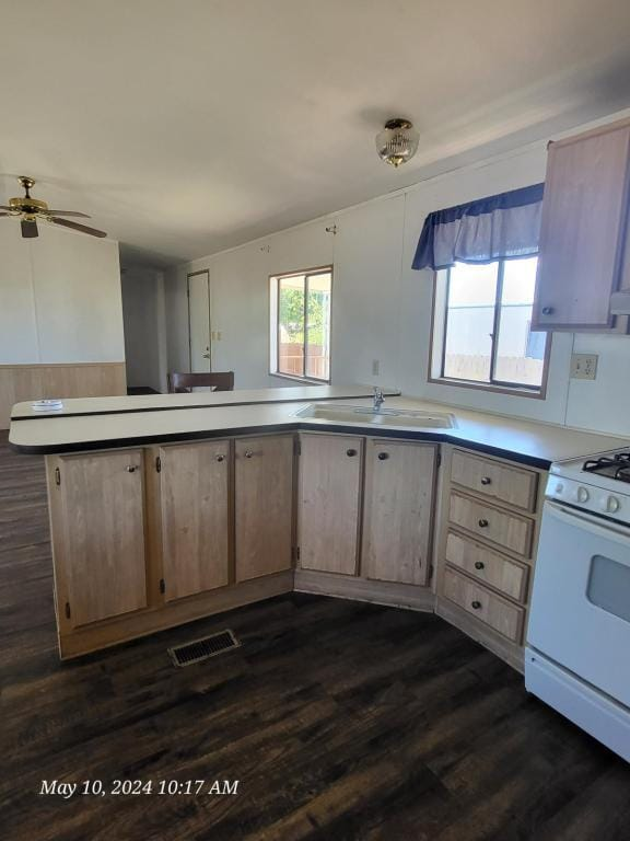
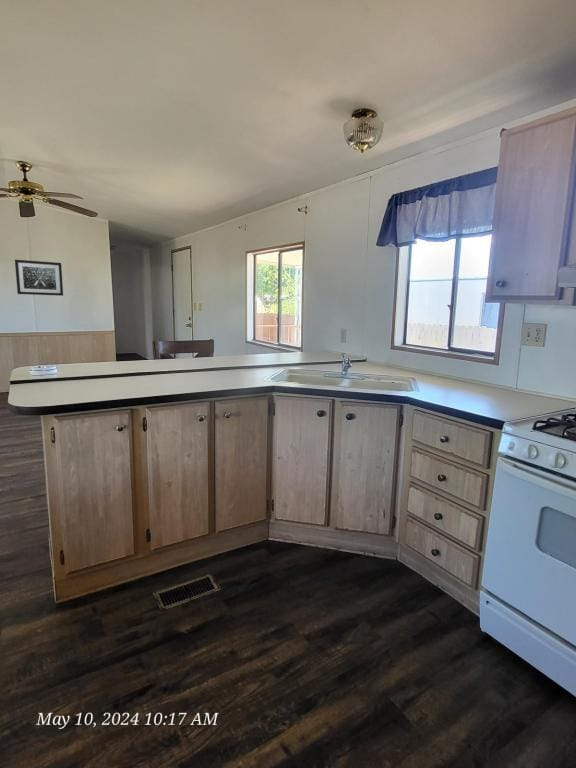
+ wall art [14,259,64,297]
